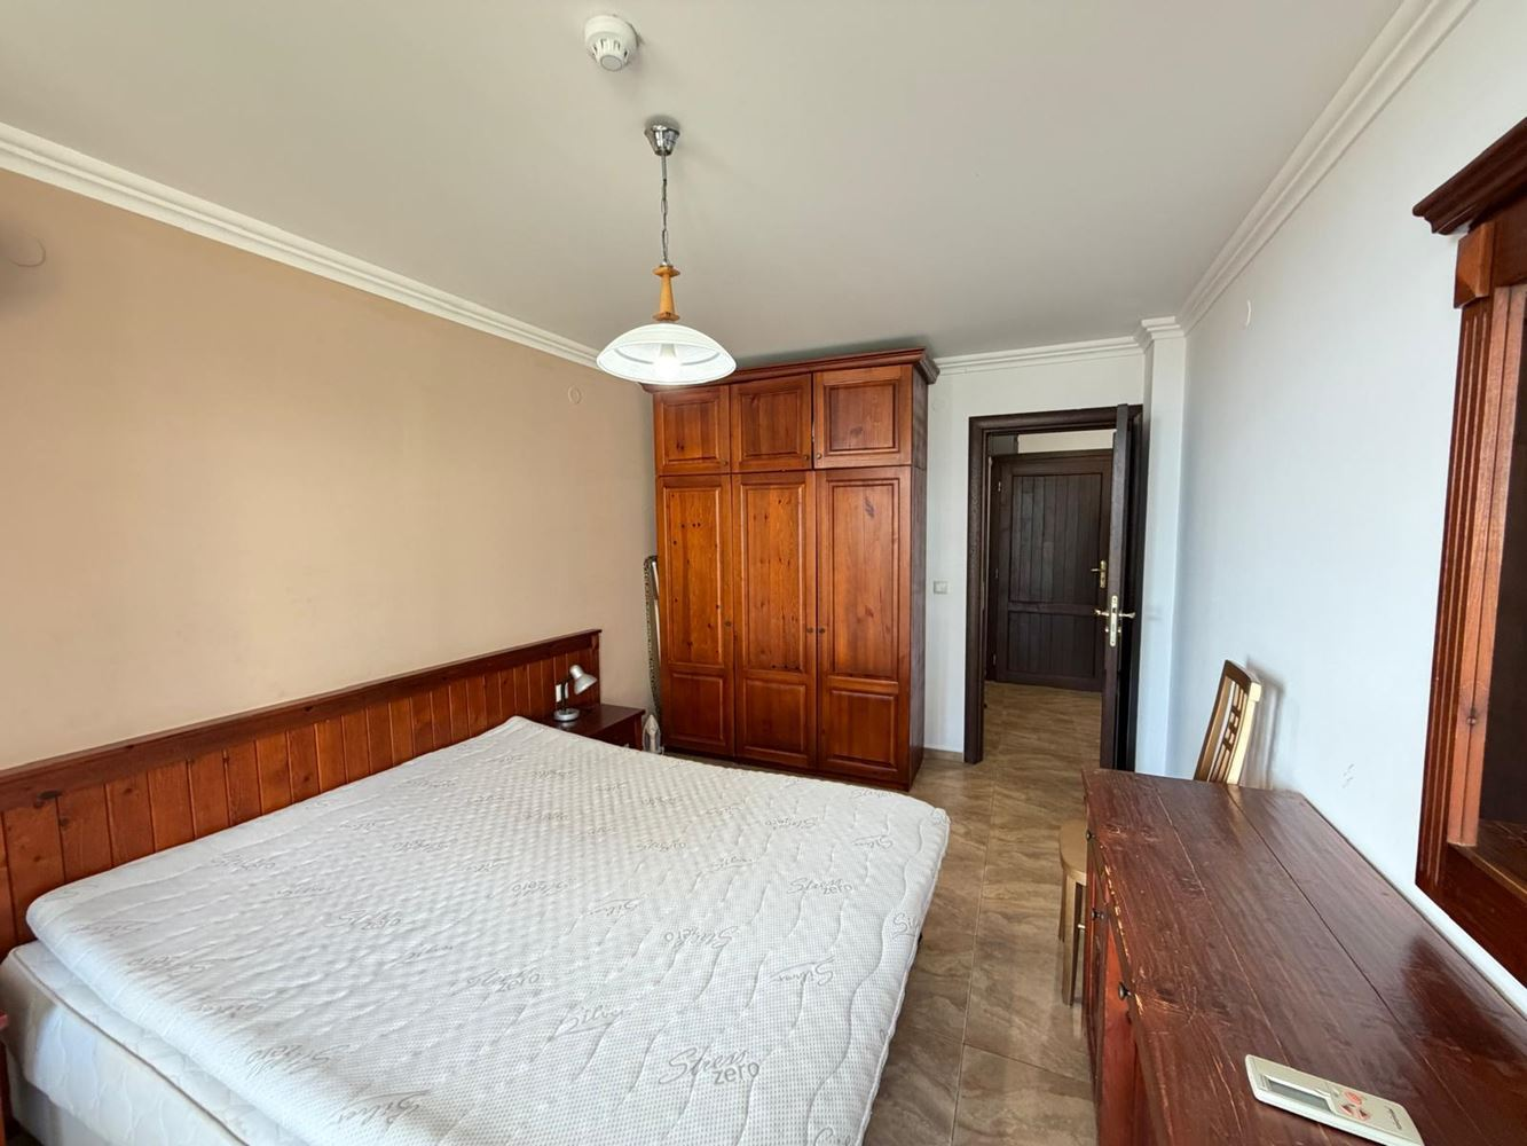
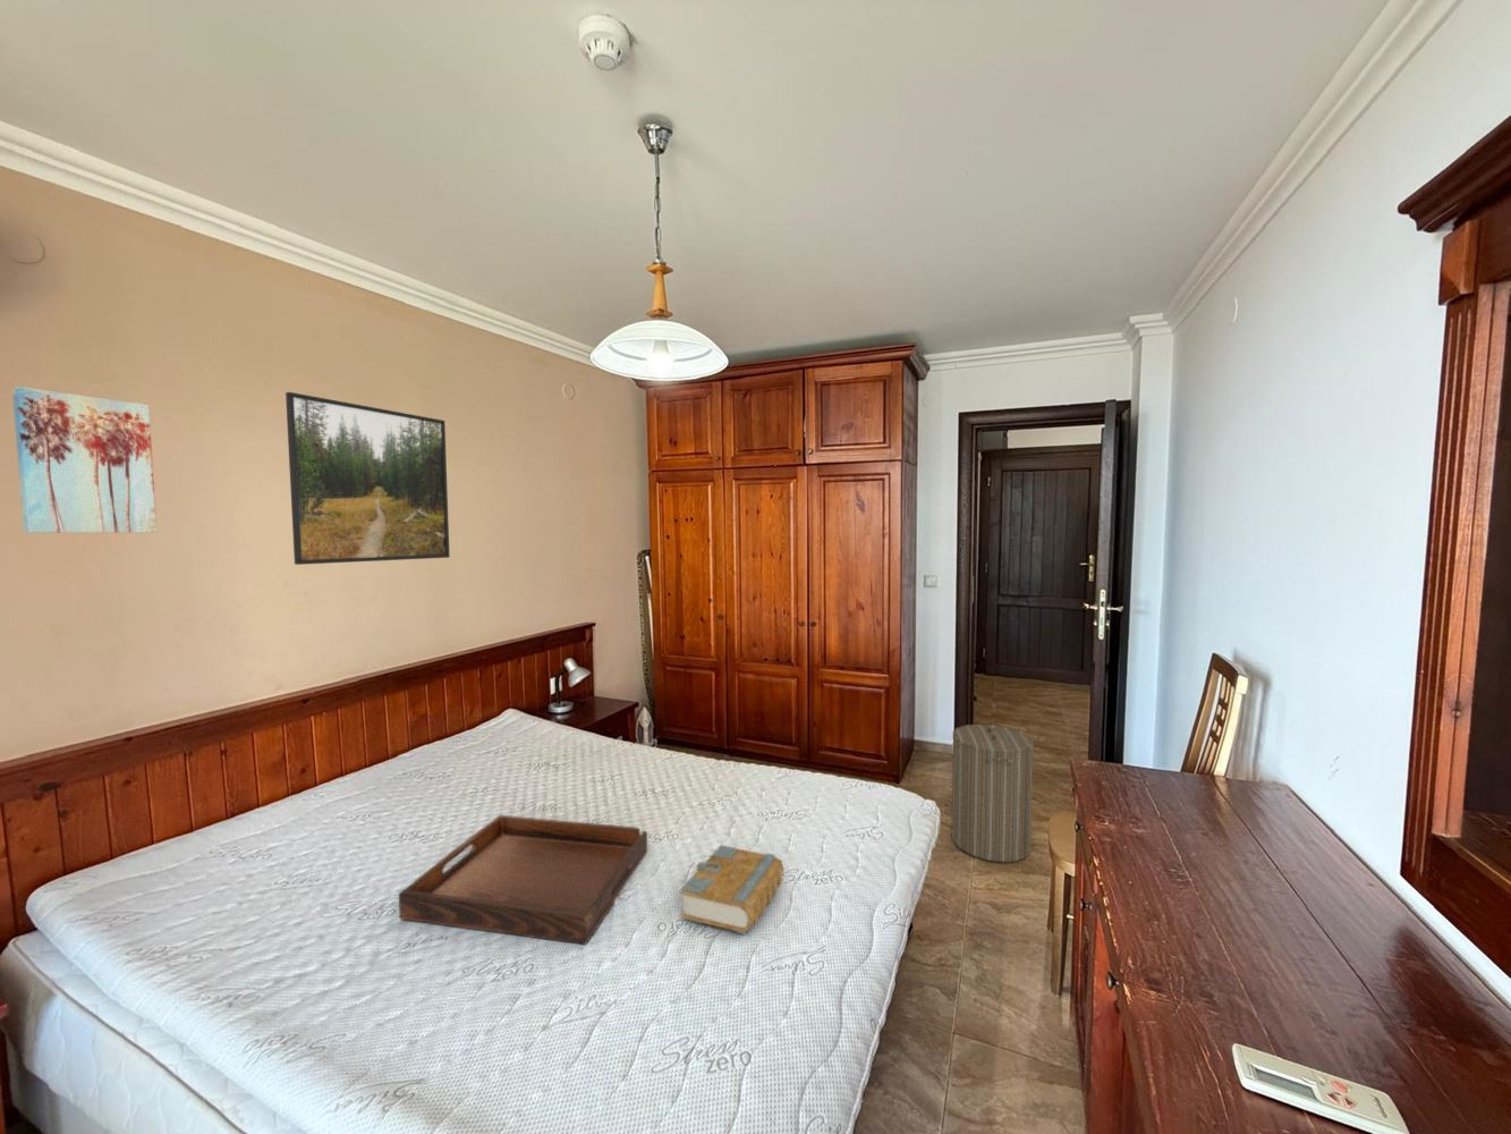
+ laundry hamper [951,718,1035,864]
+ serving tray [398,815,649,946]
+ book [679,843,785,935]
+ wall art [12,386,158,534]
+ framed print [285,391,451,566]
